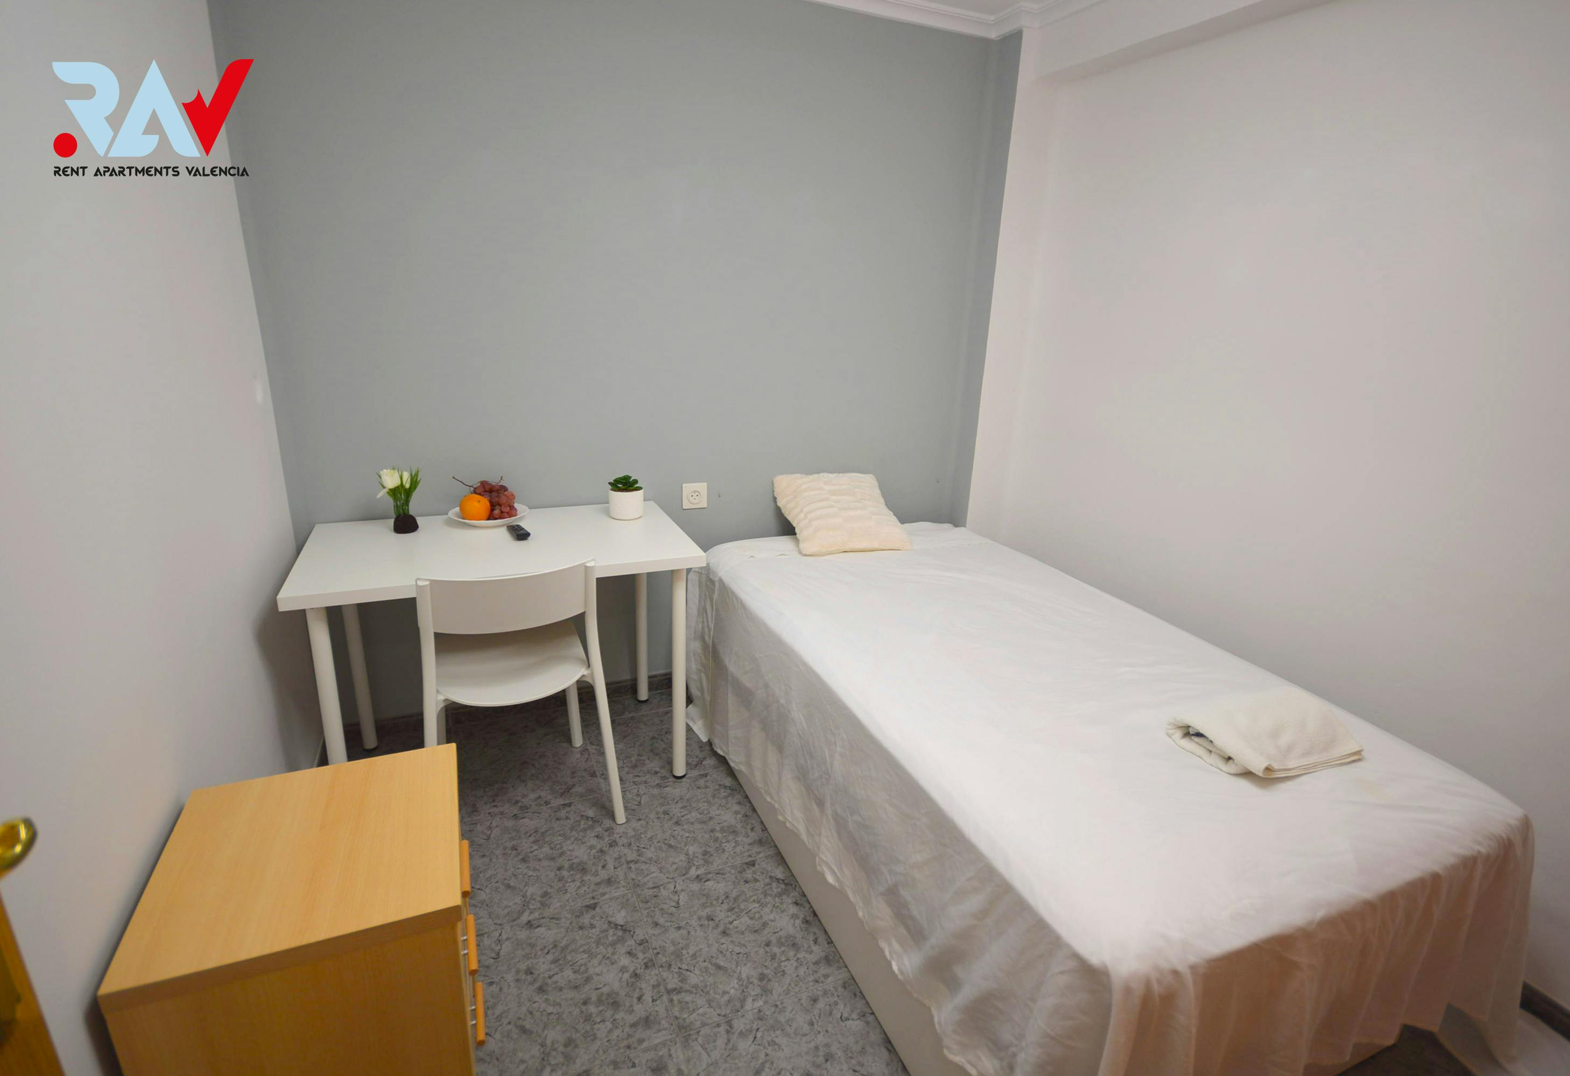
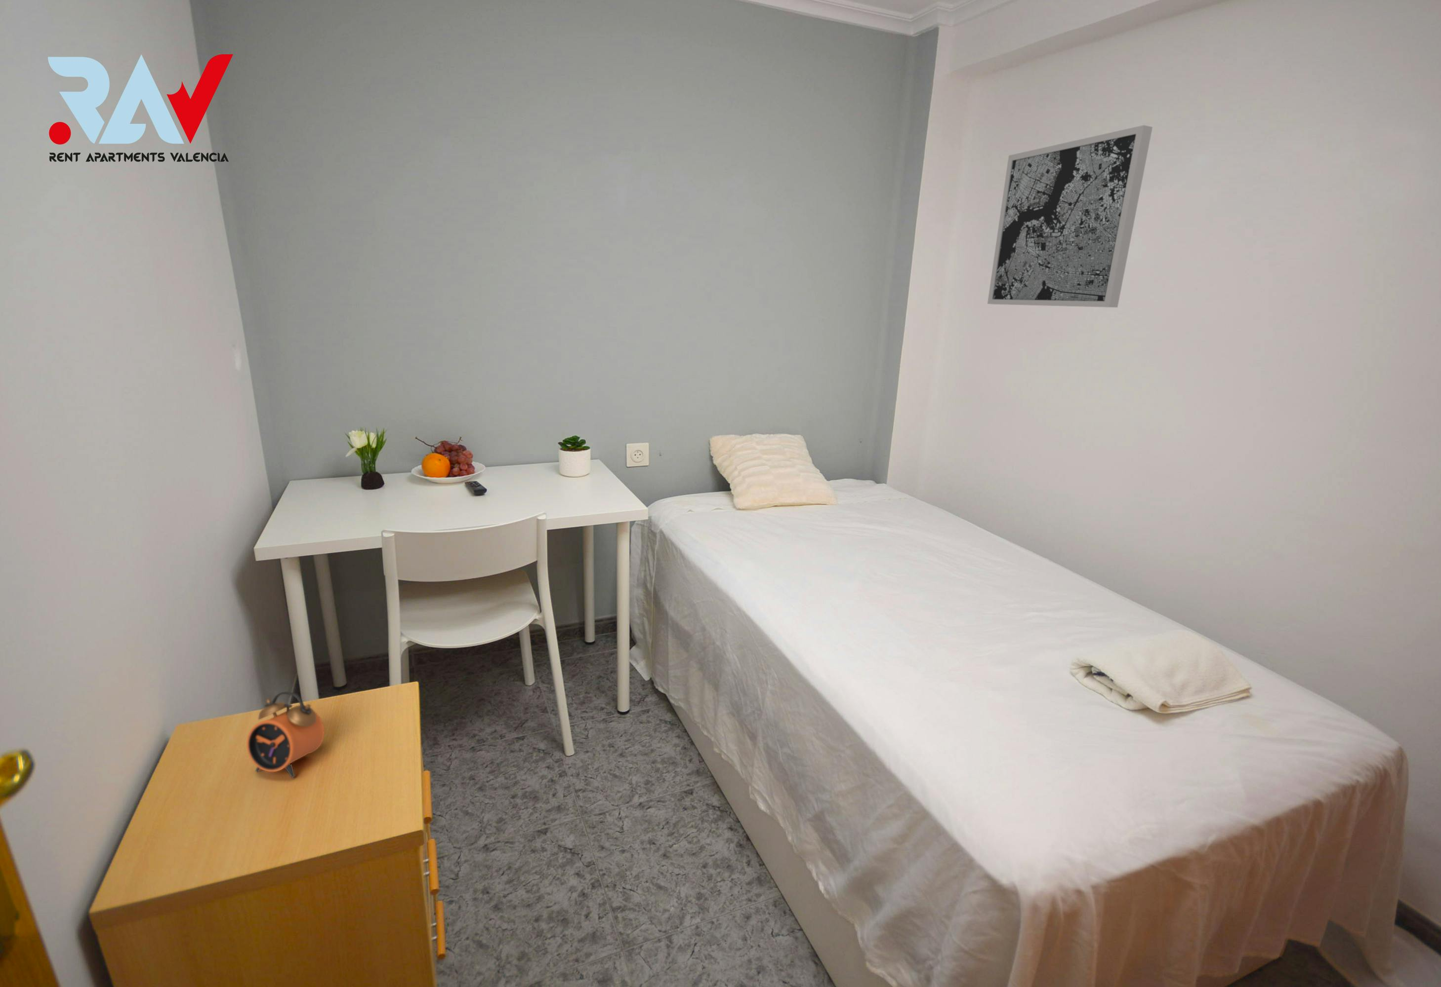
+ alarm clock [246,690,324,779]
+ wall art [987,125,1153,307]
